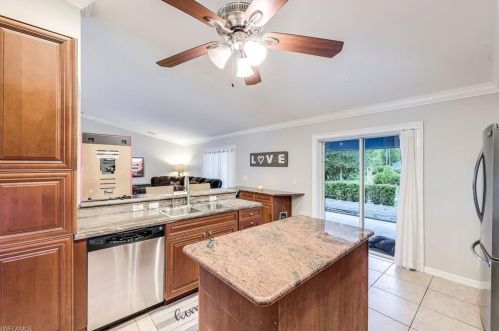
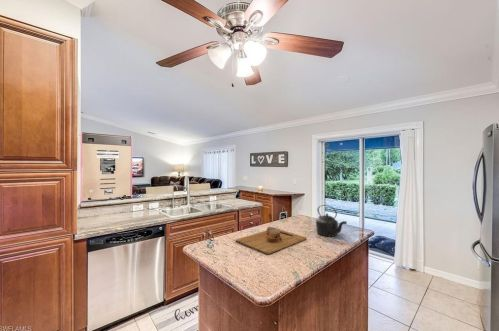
+ cutting board [235,226,307,255]
+ kettle [315,204,348,238]
